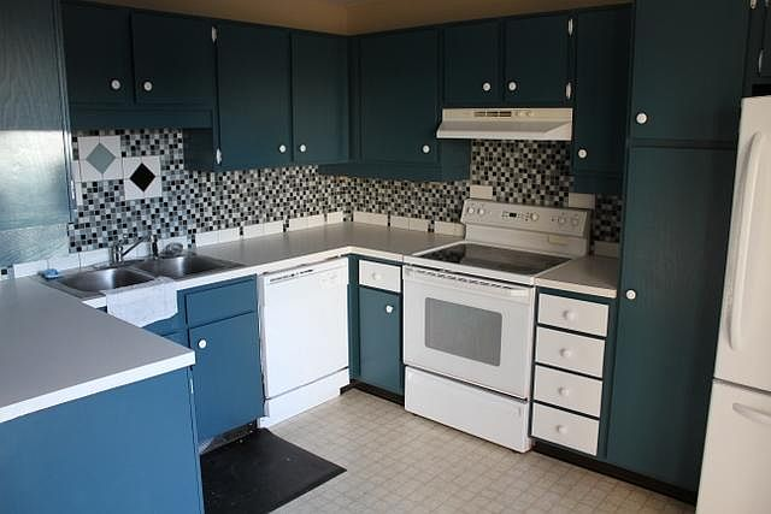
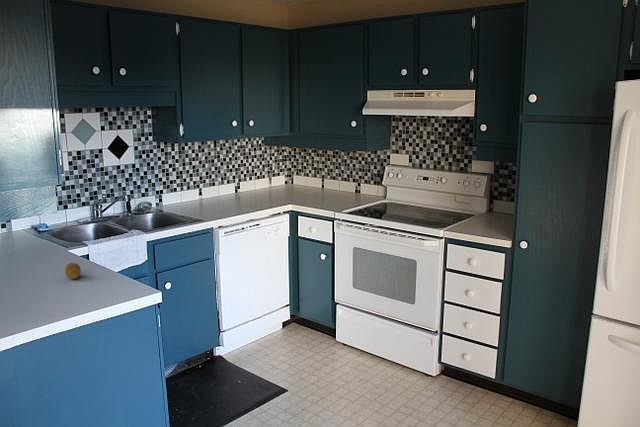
+ fruit [64,262,82,280]
